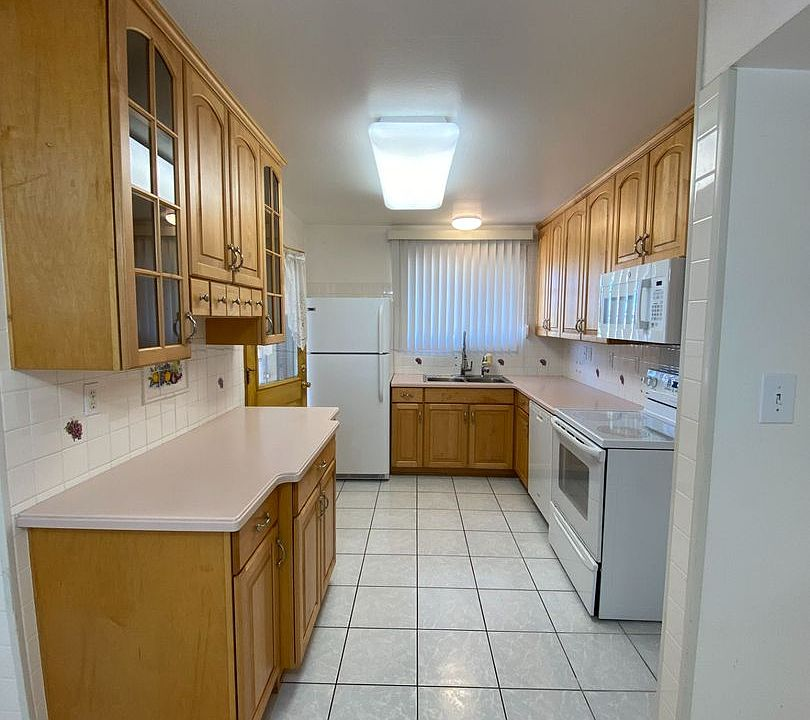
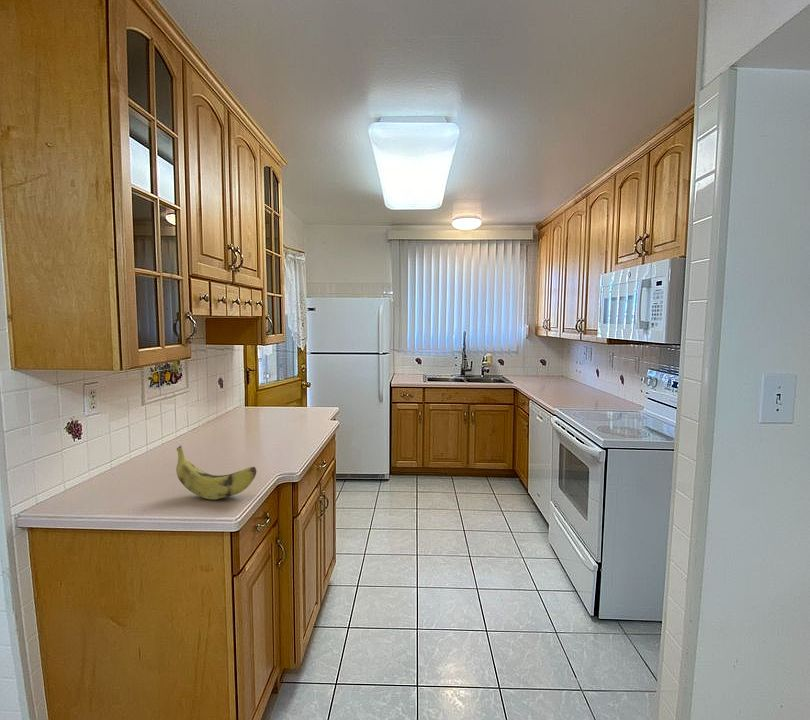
+ banana [175,445,258,500]
